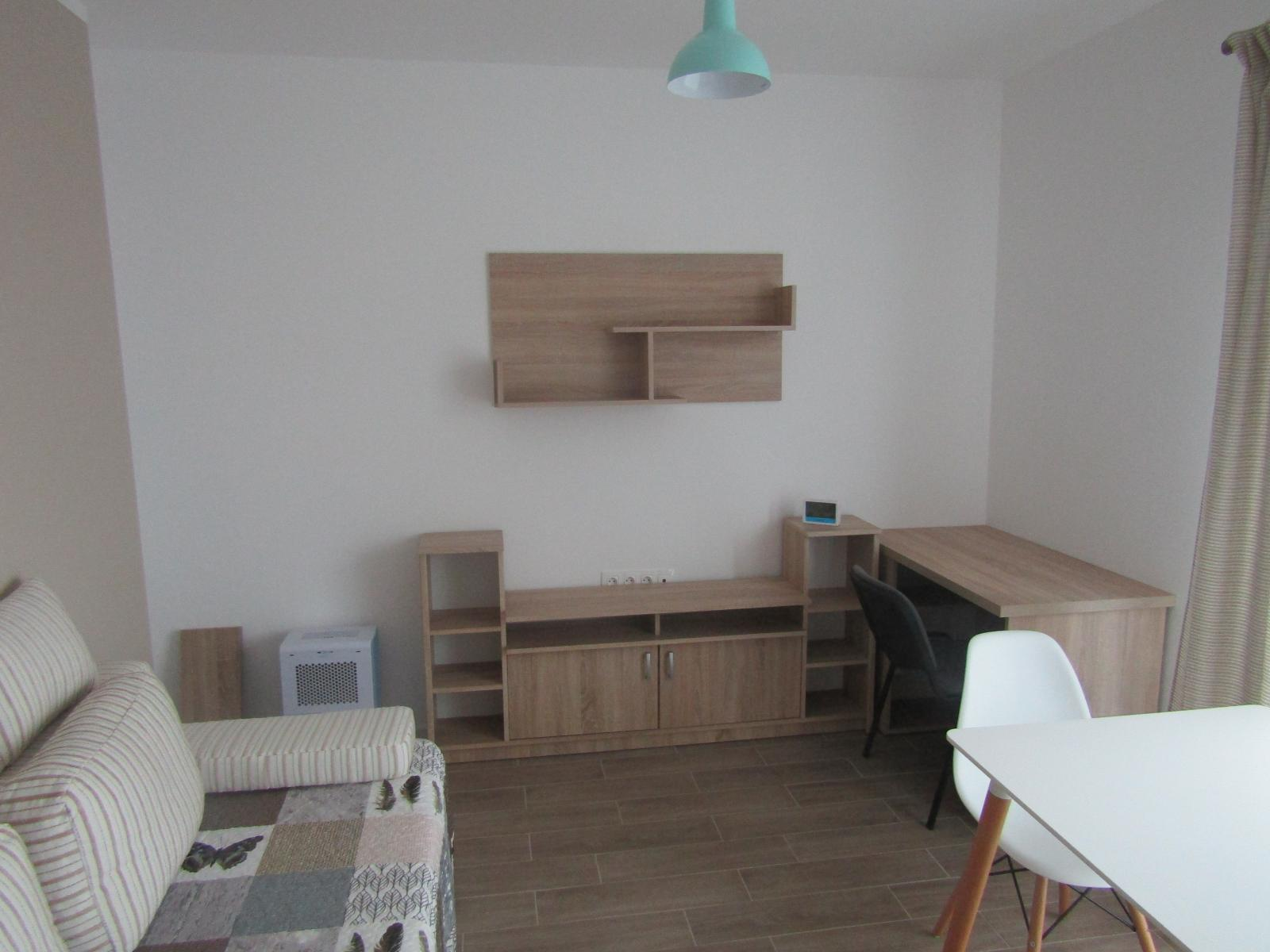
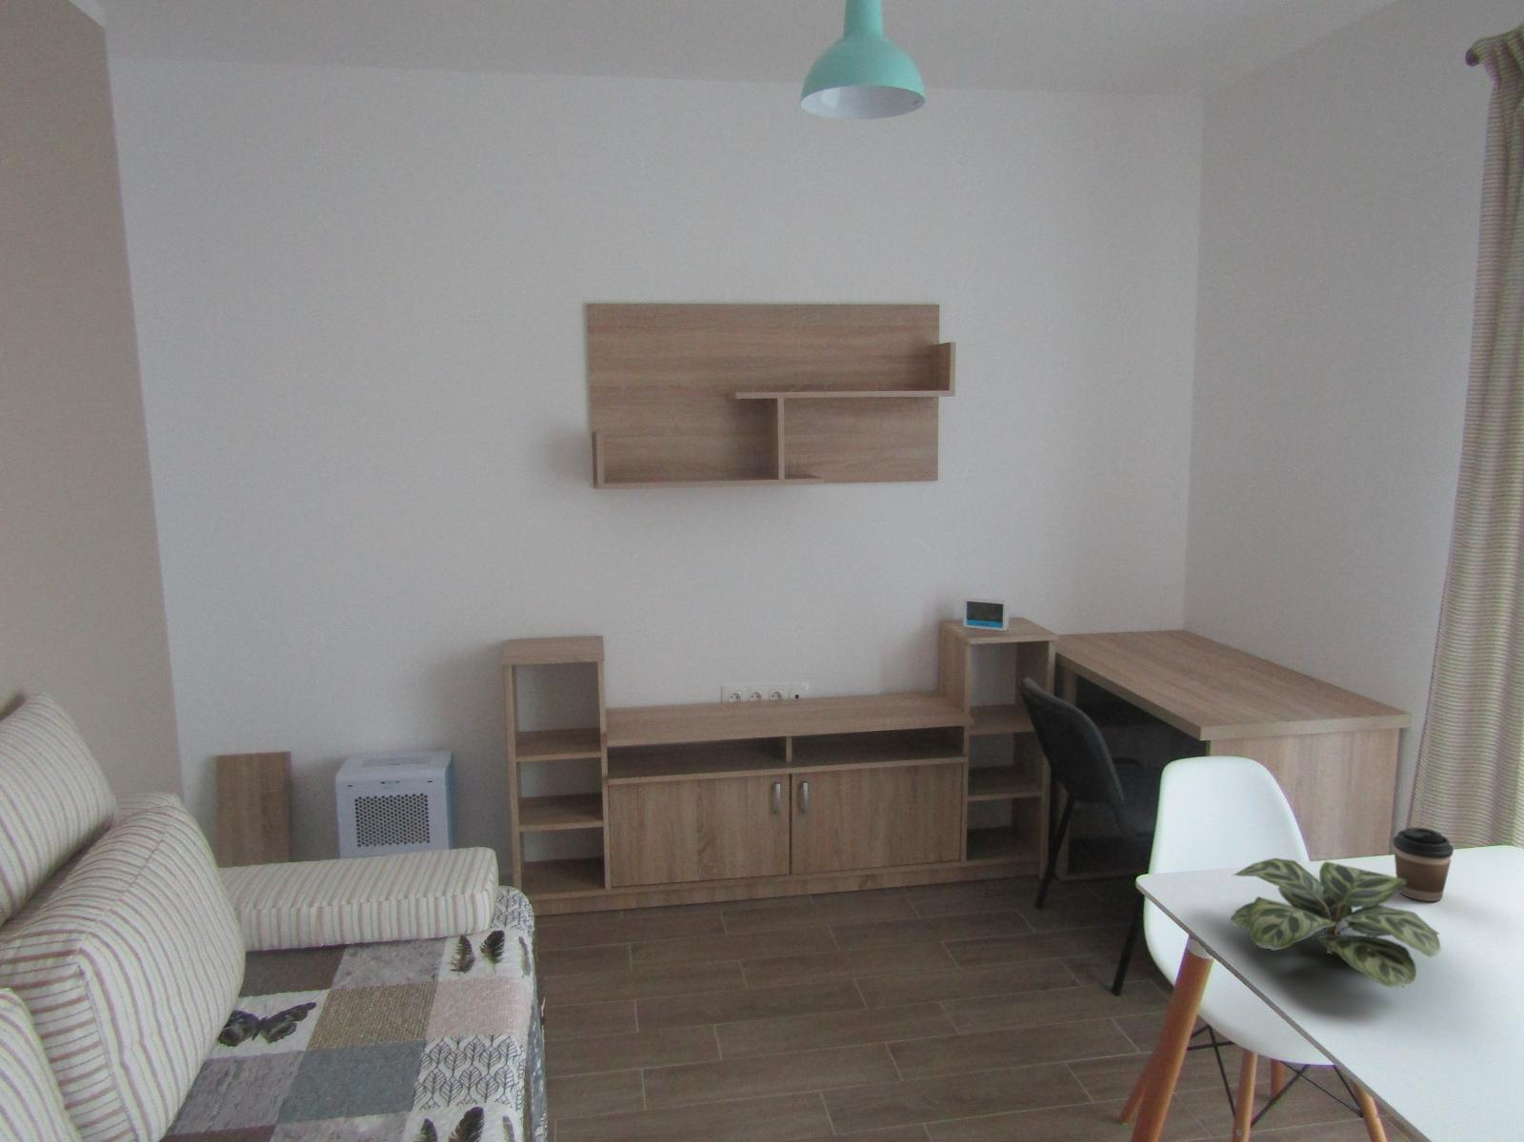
+ plant [1230,858,1442,988]
+ coffee cup [1392,827,1454,902]
